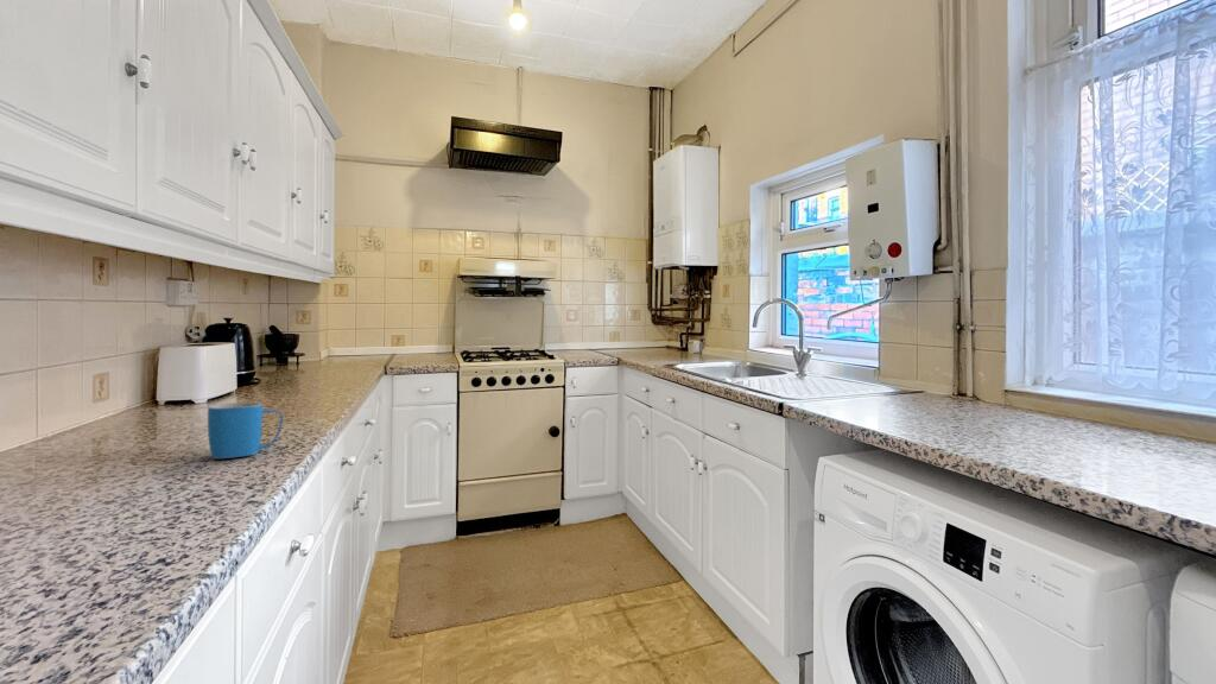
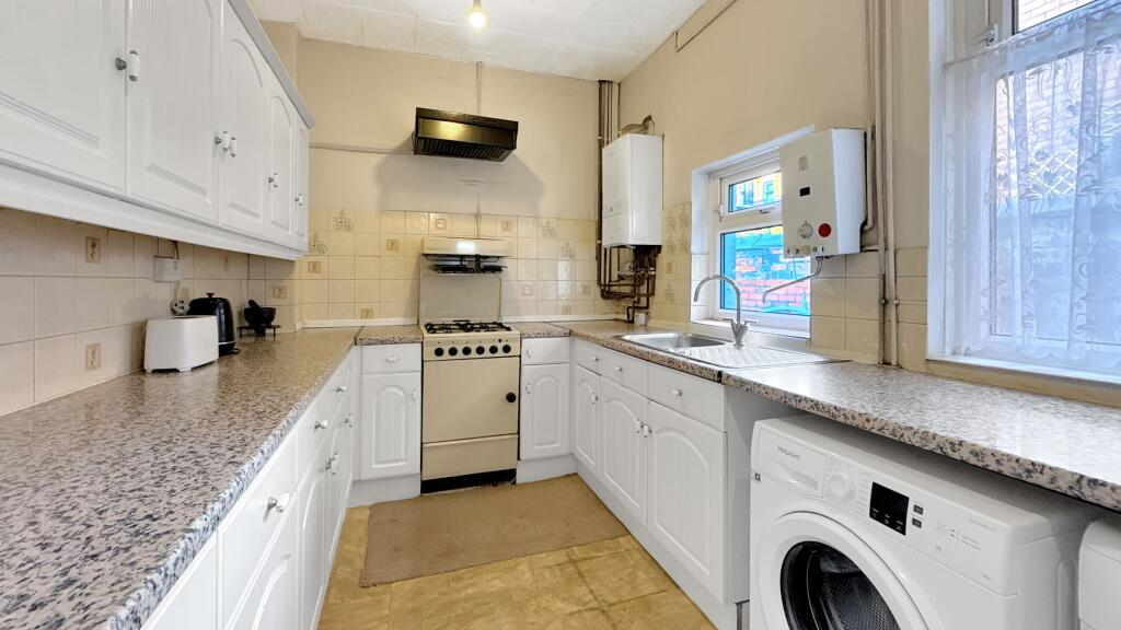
- mug [207,401,284,460]
